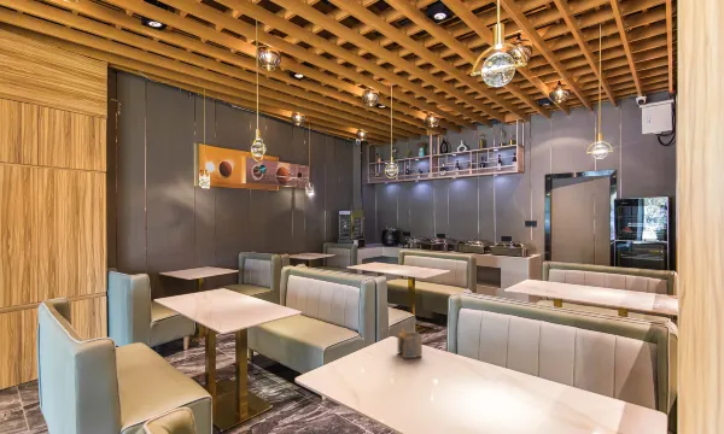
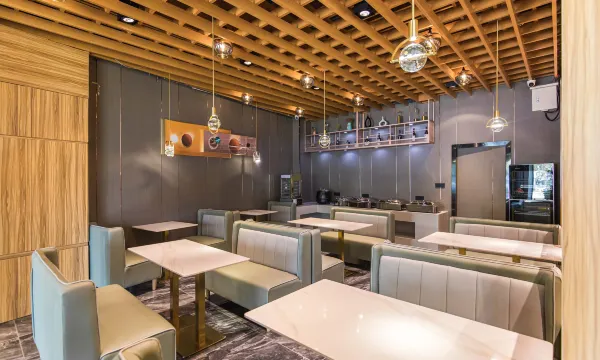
- napkin holder [396,327,424,360]
